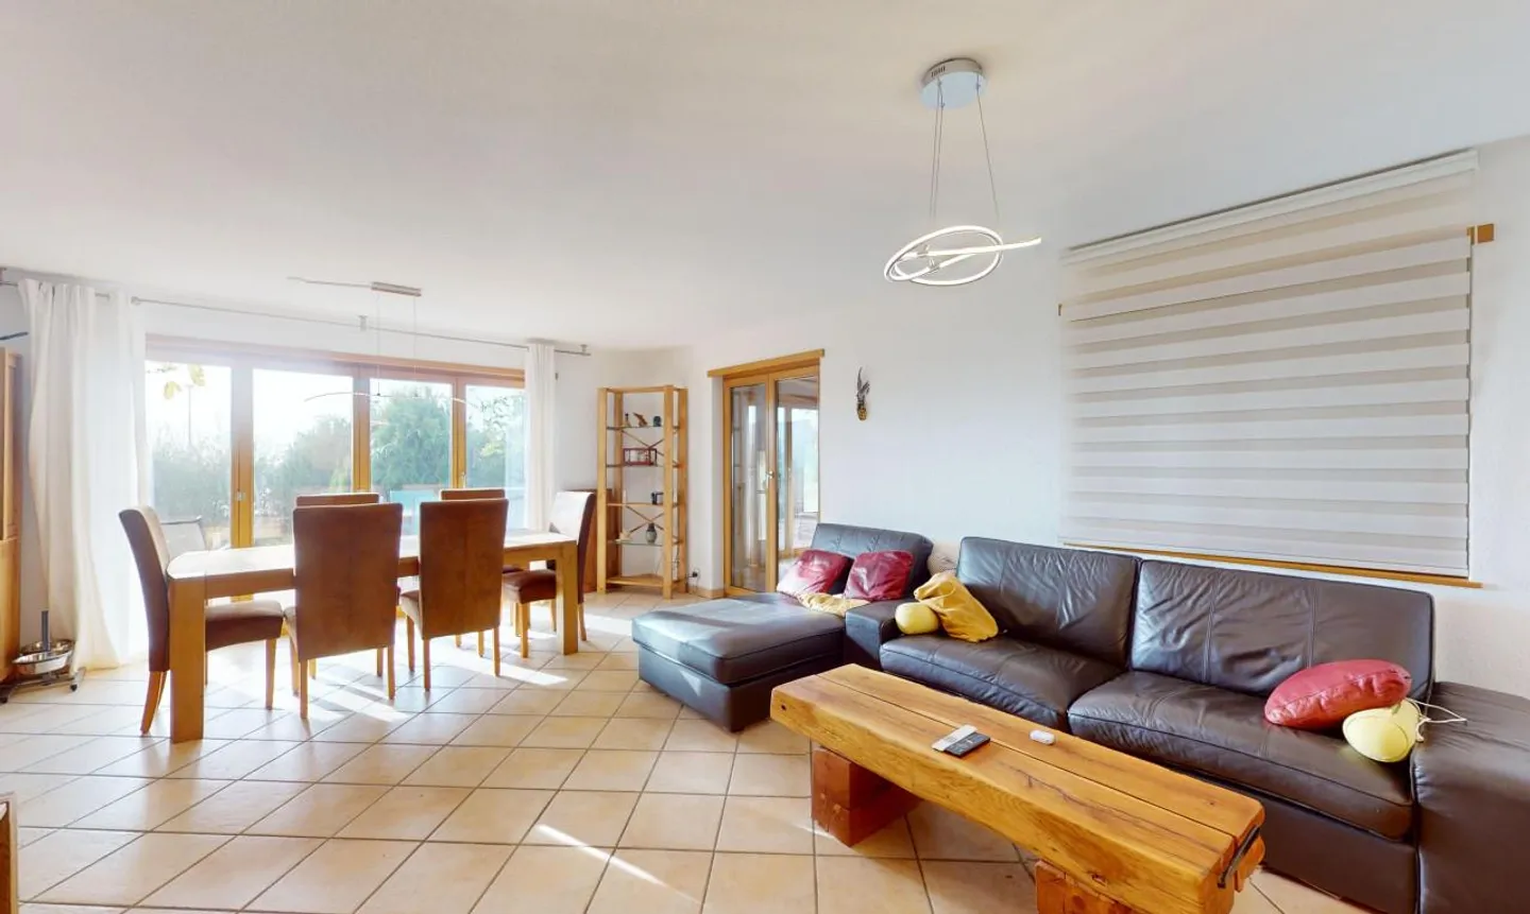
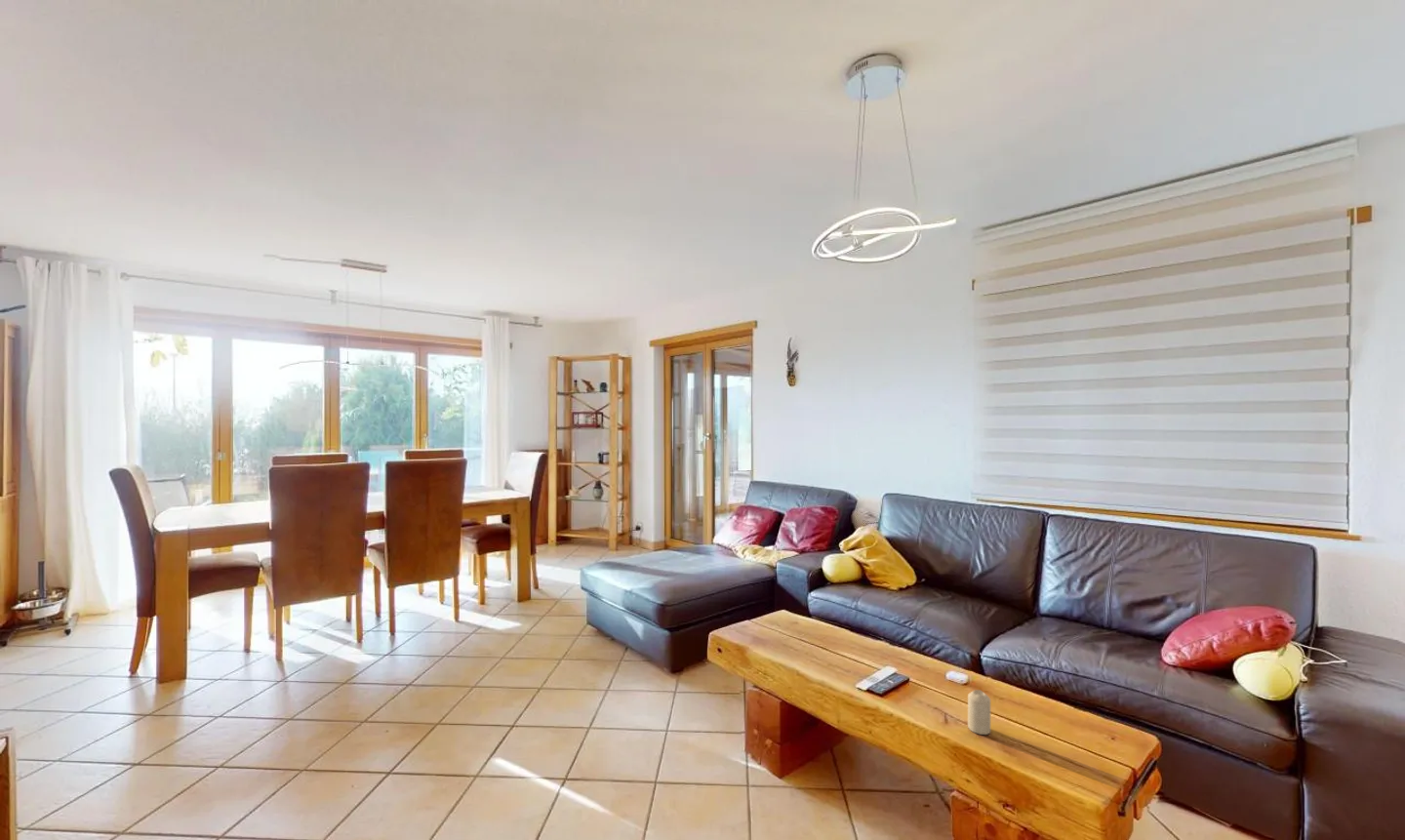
+ candle [967,689,991,736]
